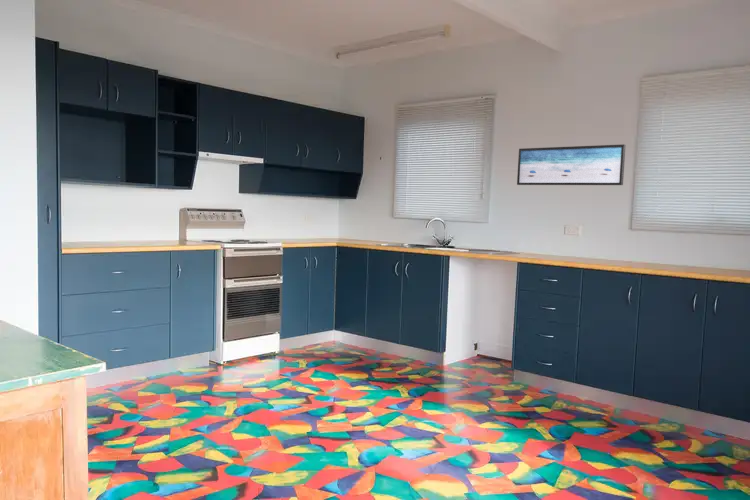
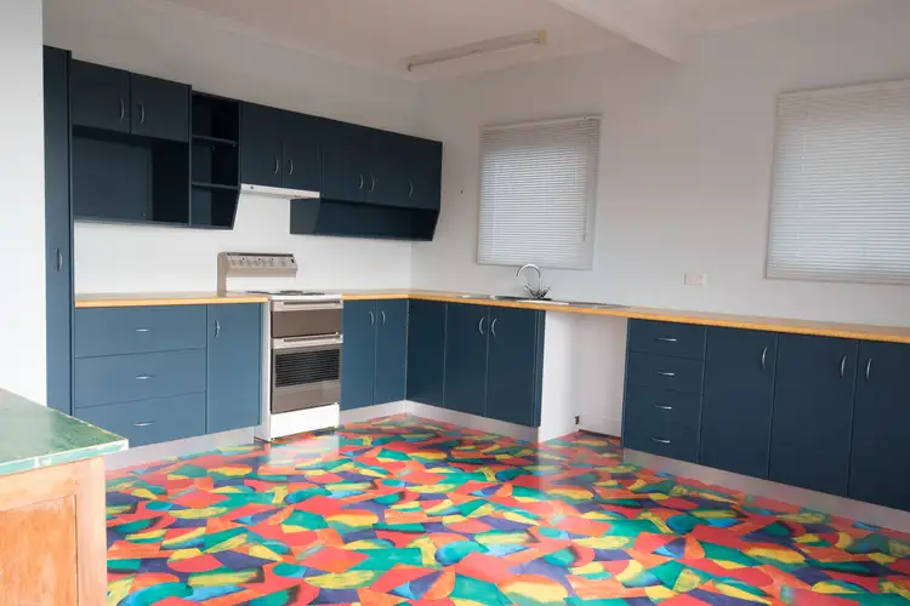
- wall art [516,143,627,186]
